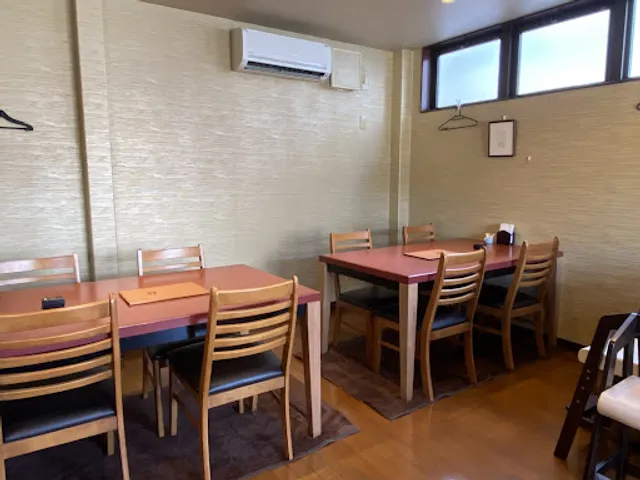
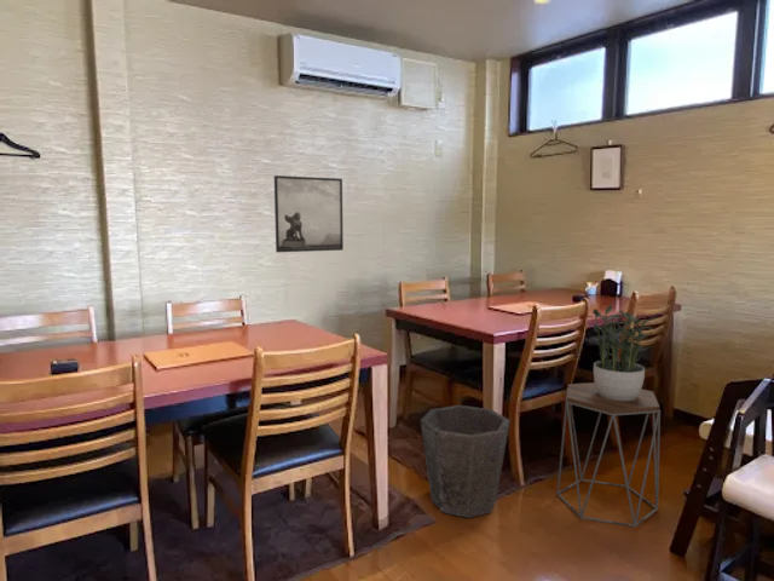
+ potted plant [584,304,660,401]
+ waste bin [420,404,512,519]
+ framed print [273,174,345,254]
+ side table [555,381,662,528]
